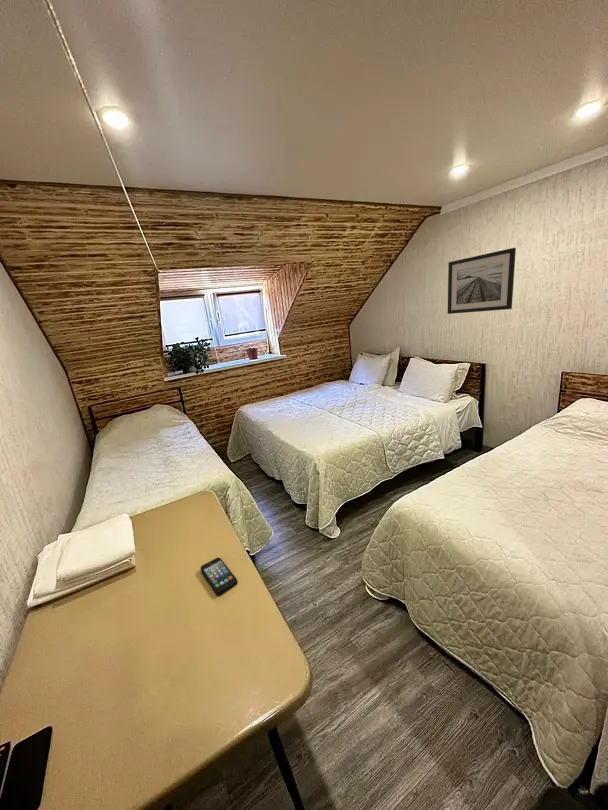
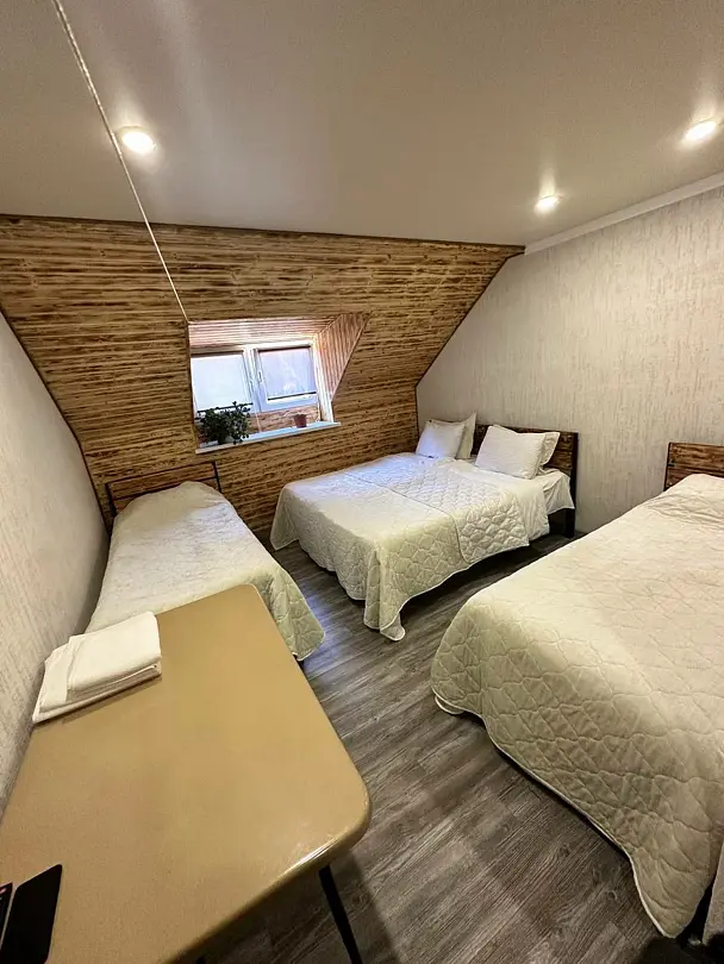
- wall art [447,247,517,315]
- smartphone [200,557,239,596]
